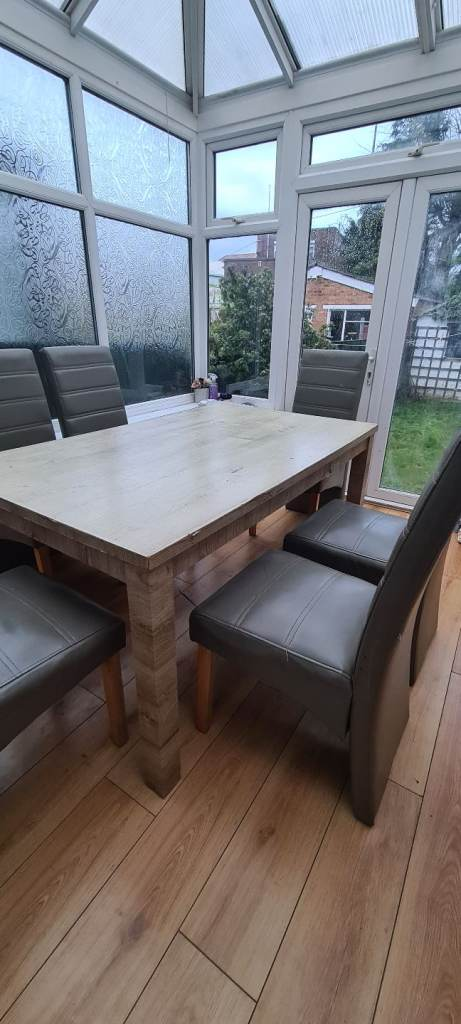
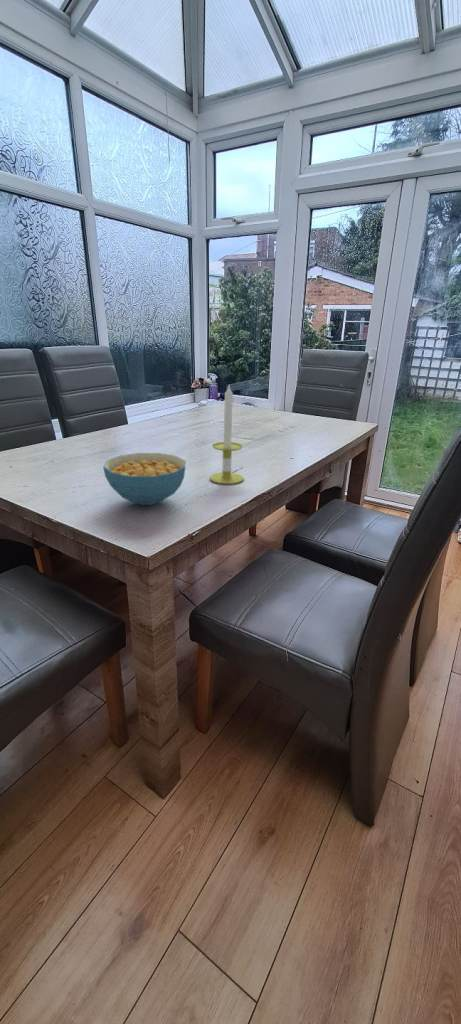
+ candle [208,385,245,485]
+ cereal bowl [102,452,187,506]
